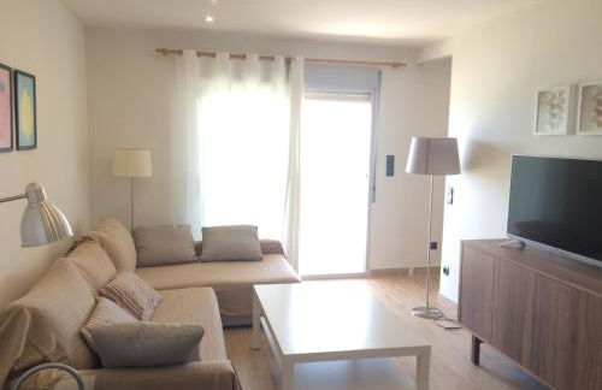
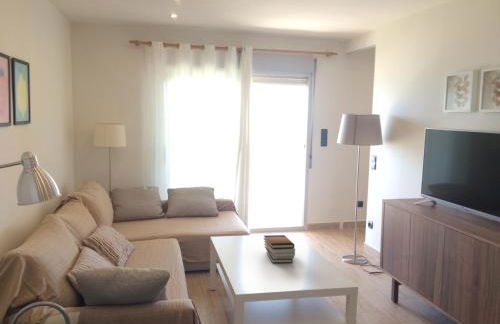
+ book stack [263,234,296,264]
